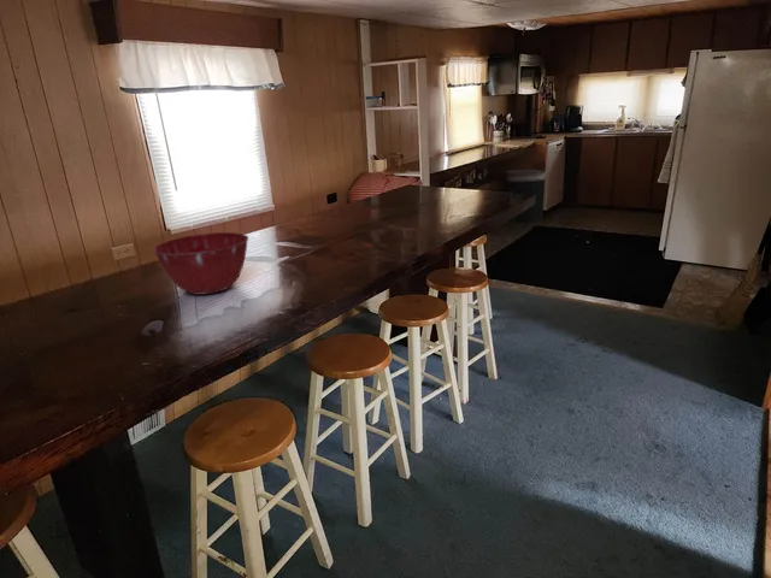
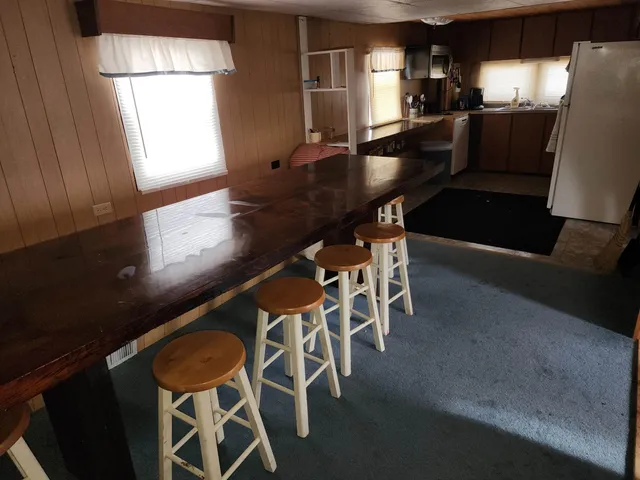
- mixing bowl [152,231,249,296]
